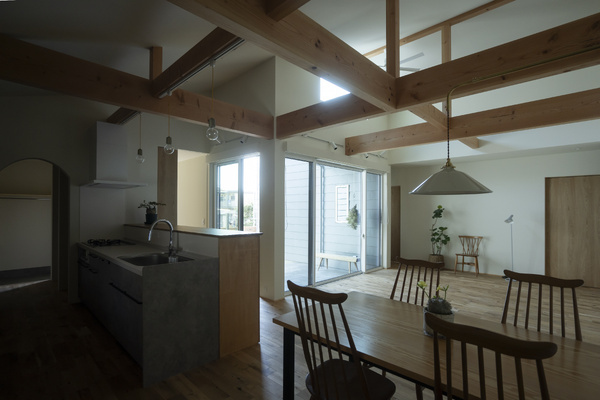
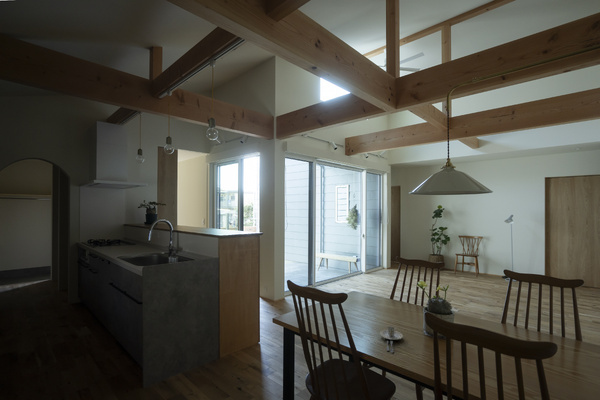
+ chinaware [379,326,404,354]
